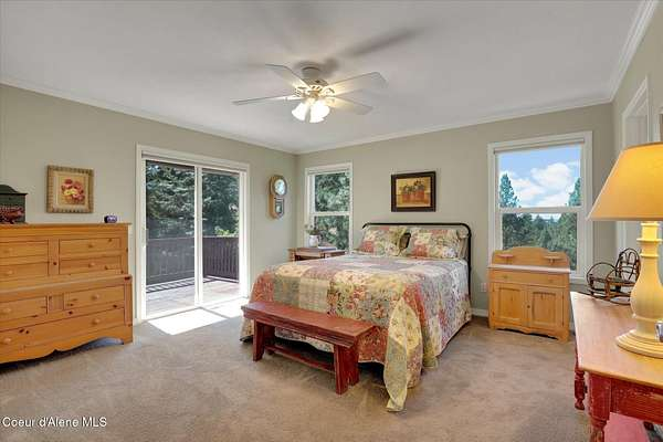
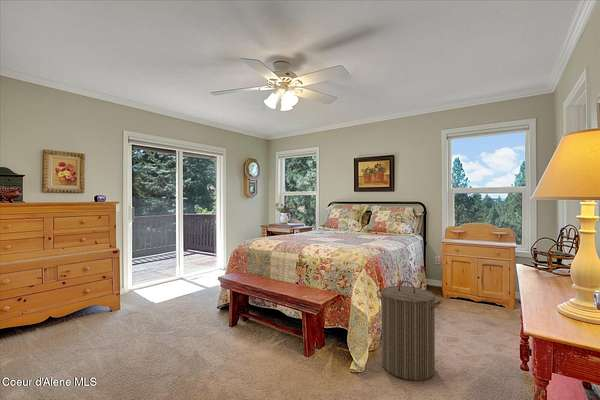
+ laundry hamper [376,280,443,381]
